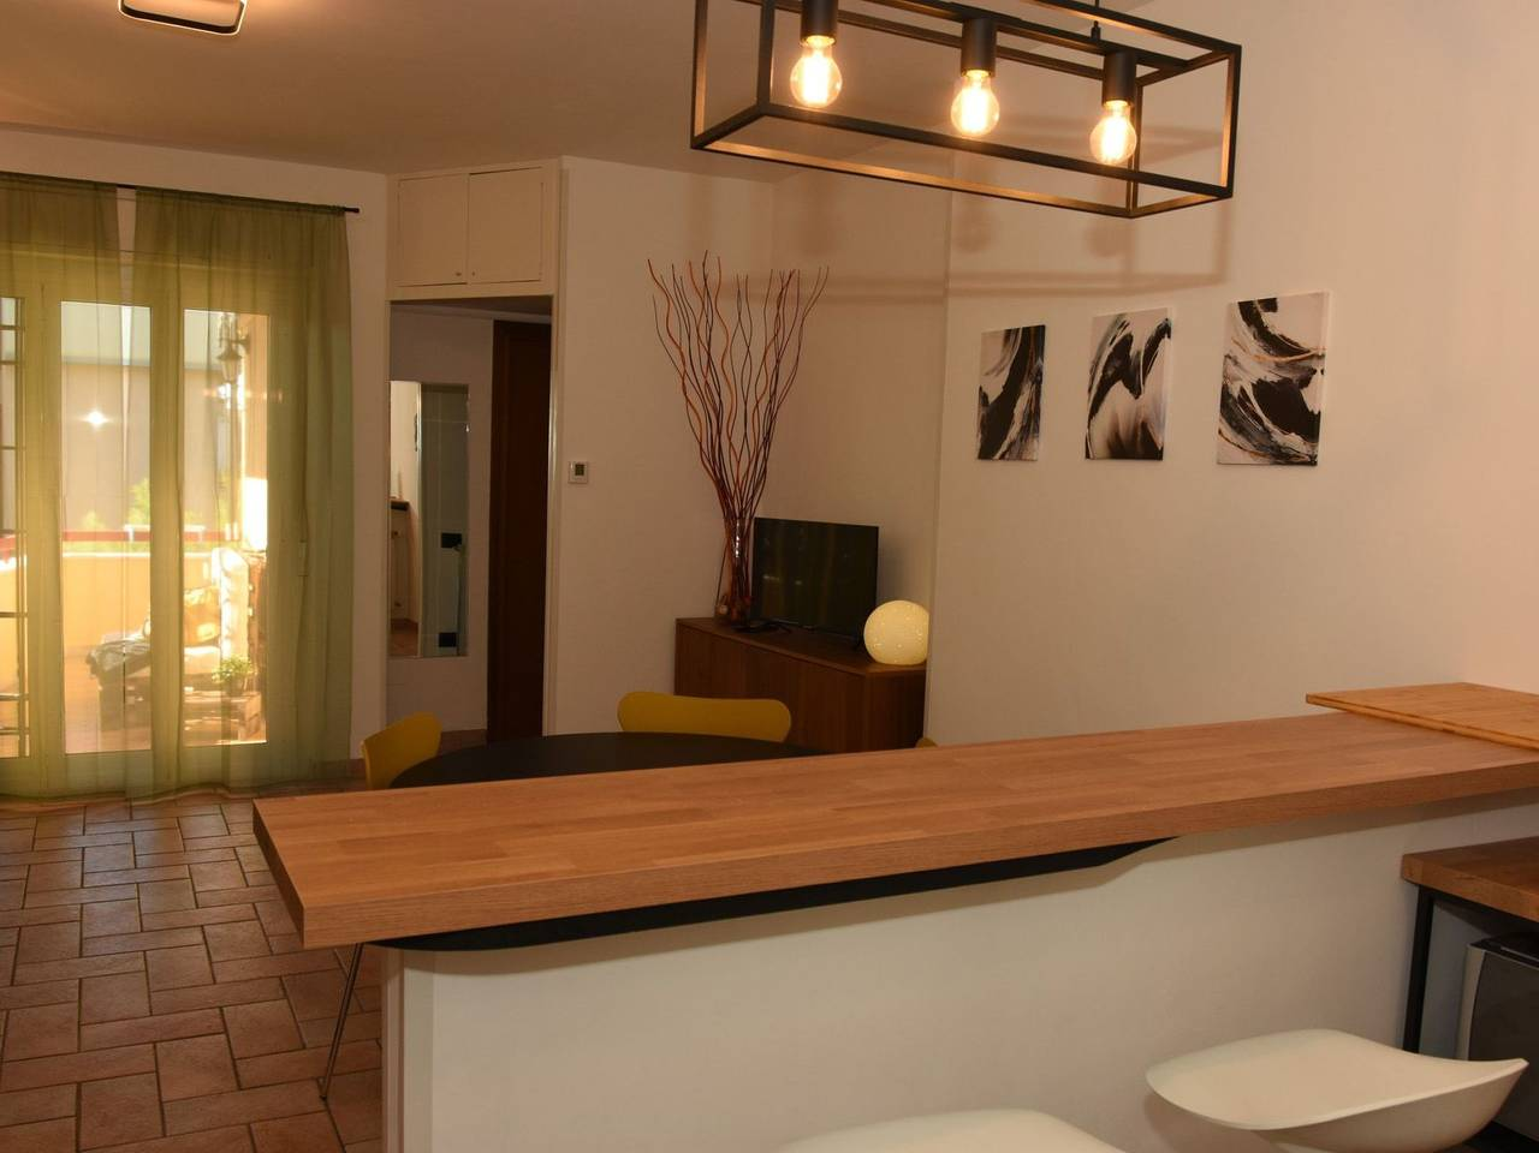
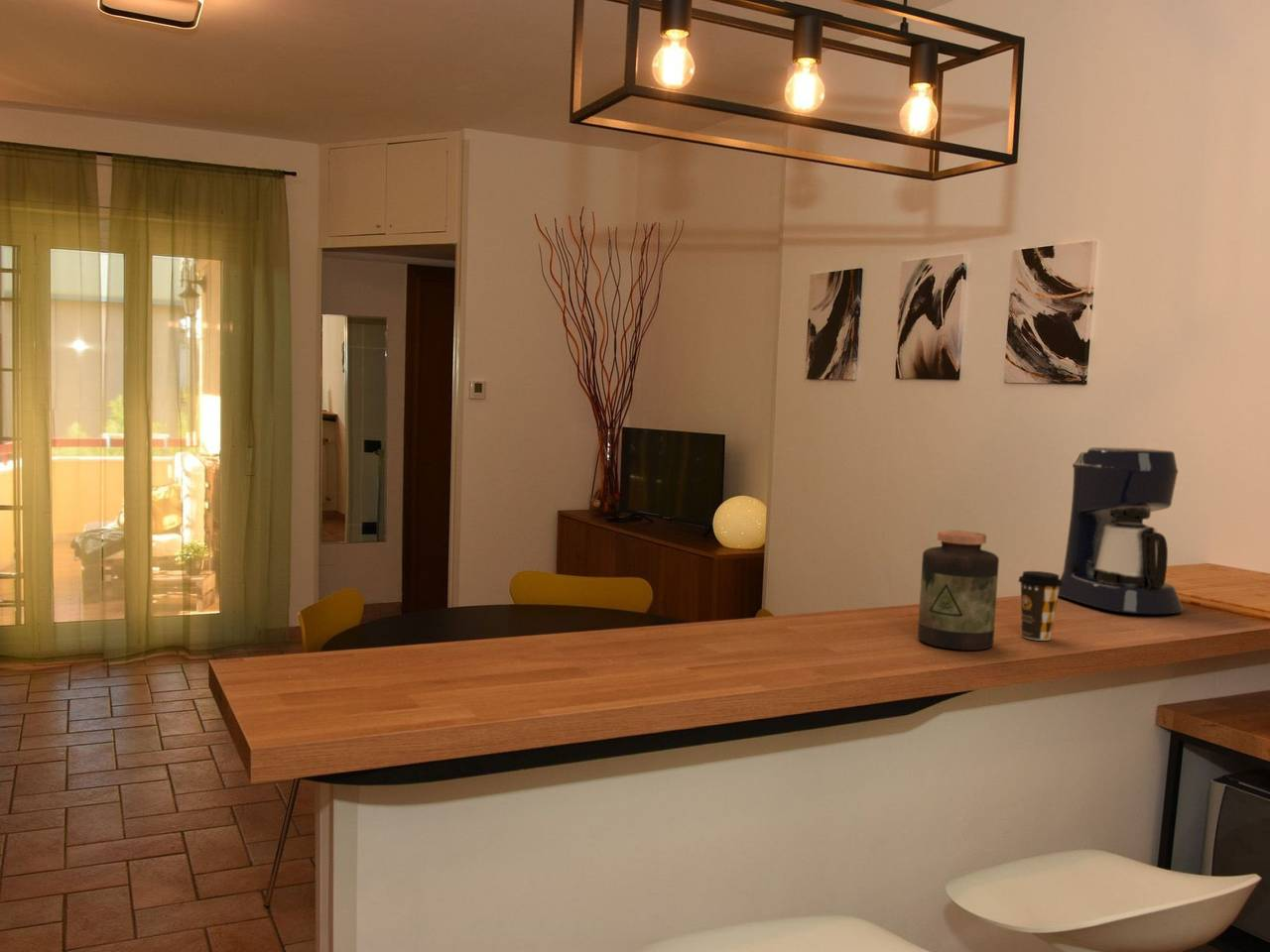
+ coffee cup [1017,570,1063,642]
+ coffee maker [1058,446,1184,615]
+ jar [917,530,1000,652]
